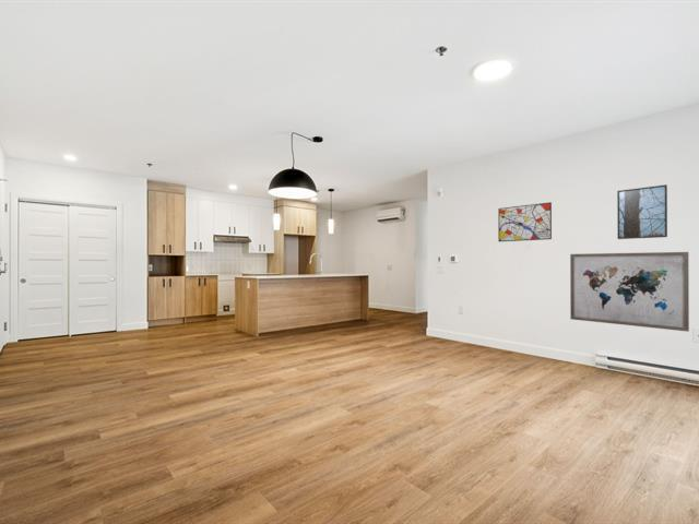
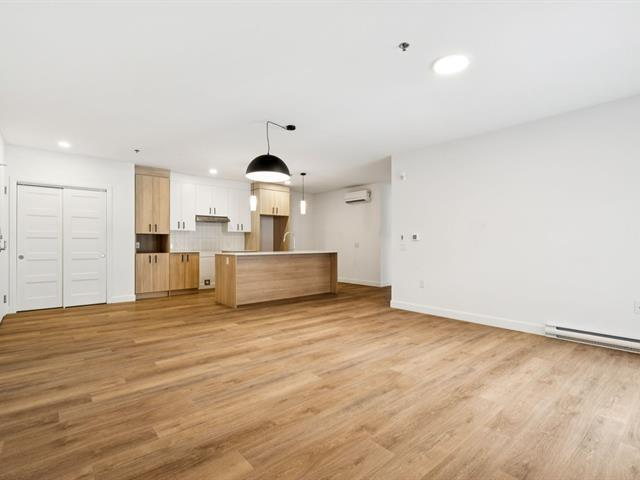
- wall art [569,251,690,333]
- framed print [616,183,668,240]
- wall art [497,201,553,242]
